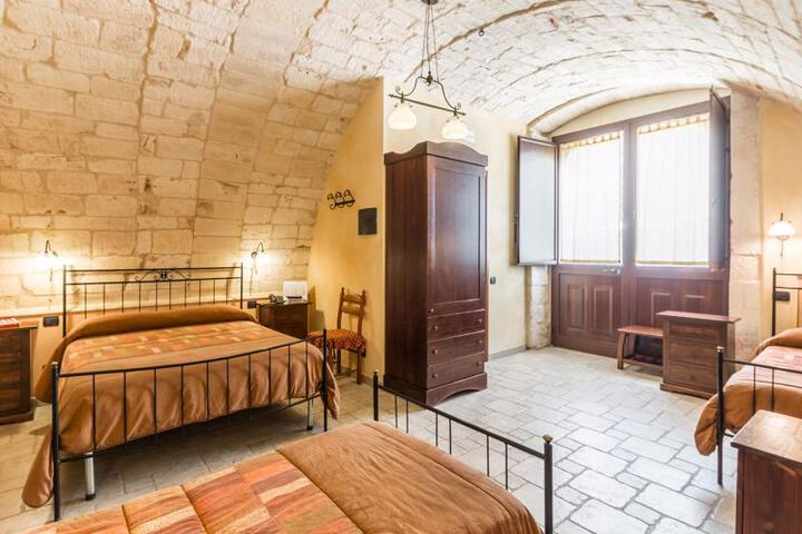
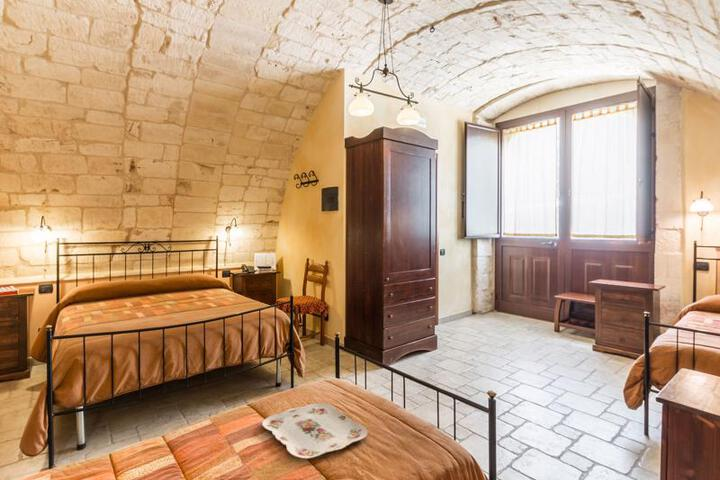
+ serving tray [261,402,368,460]
